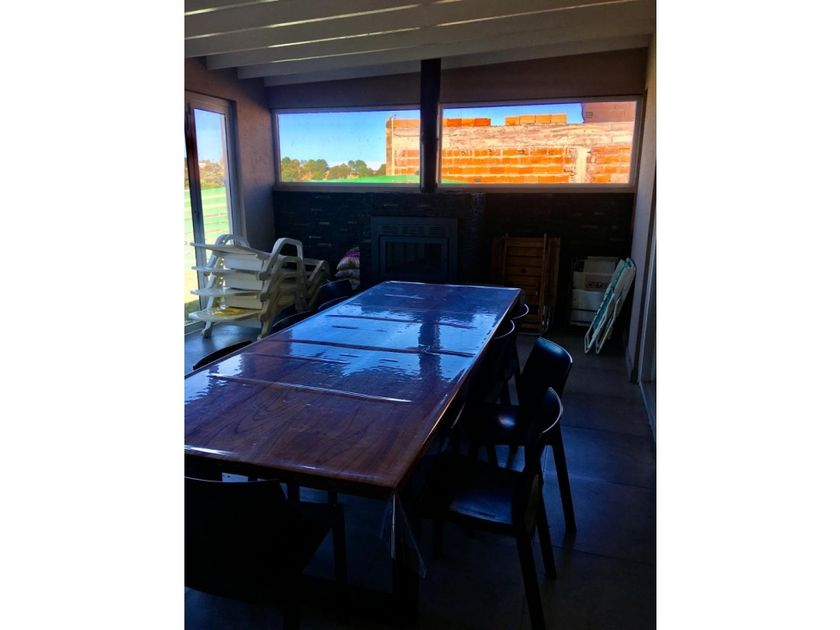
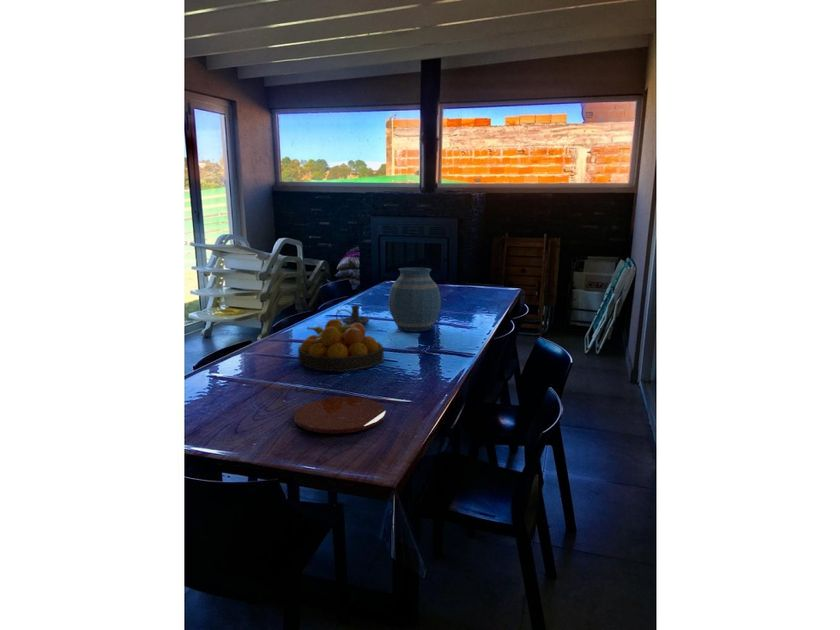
+ candle holder [335,304,371,325]
+ plate [293,396,387,435]
+ fruit bowl [297,318,385,372]
+ vase [388,267,442,333]
